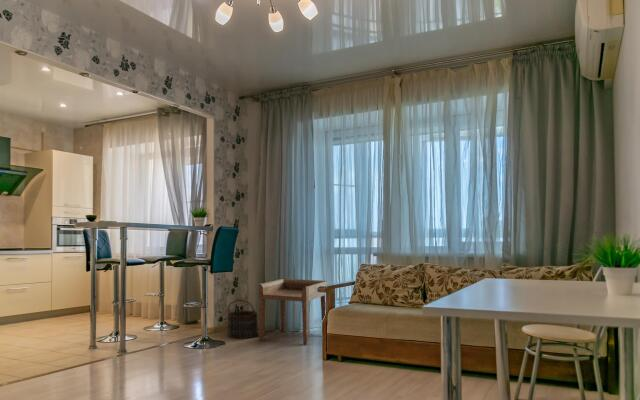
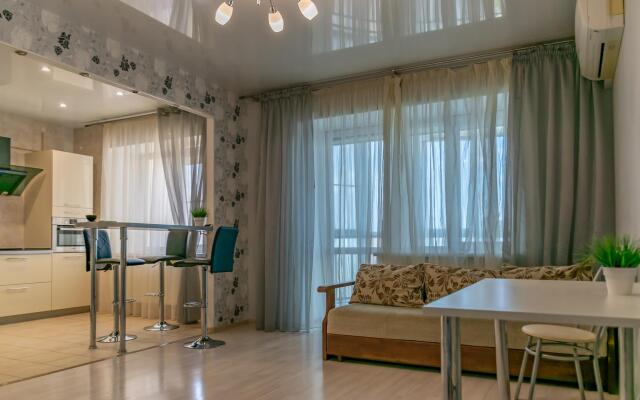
- side table [258,278,328,346]
- bucket [227,298,258,340]
